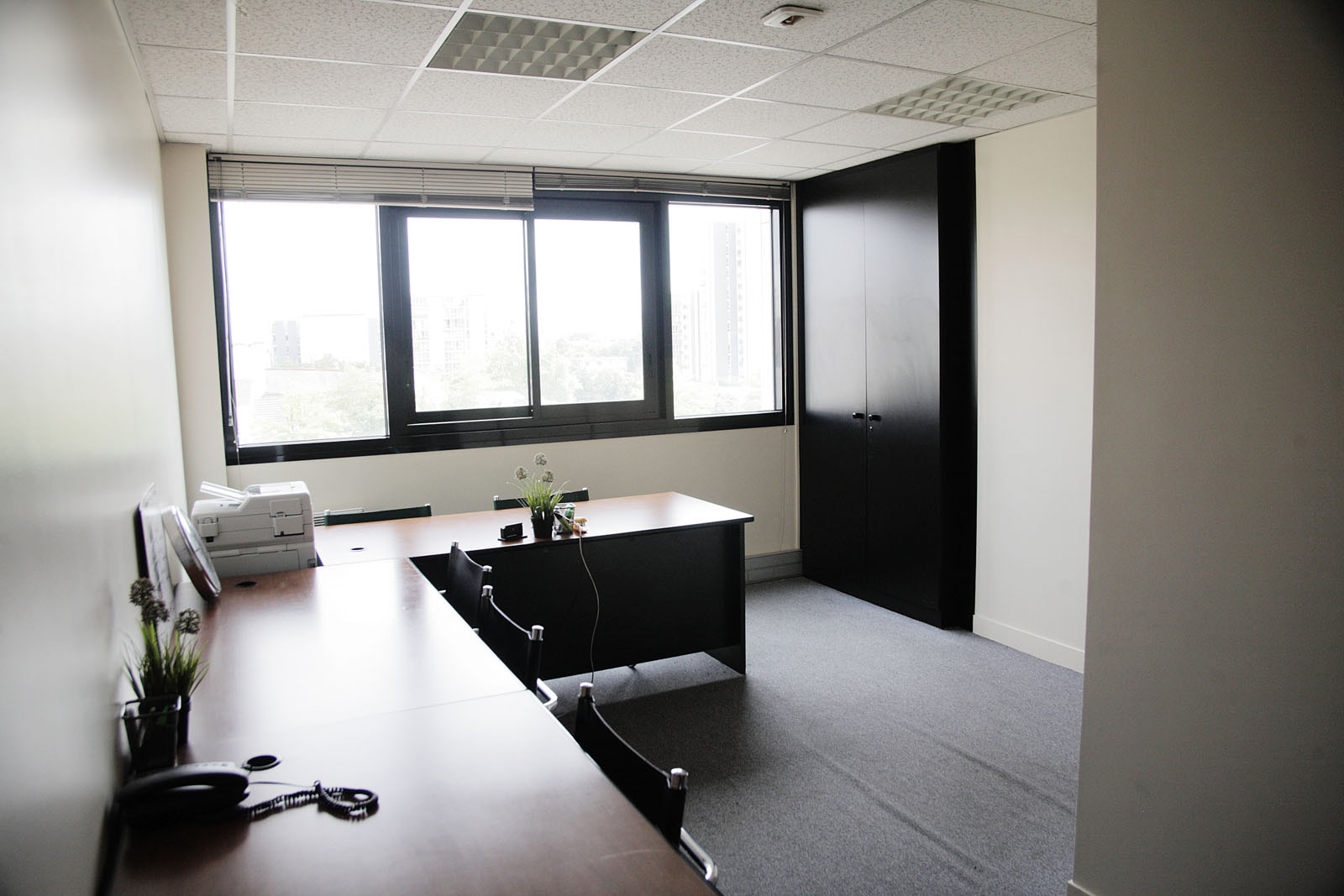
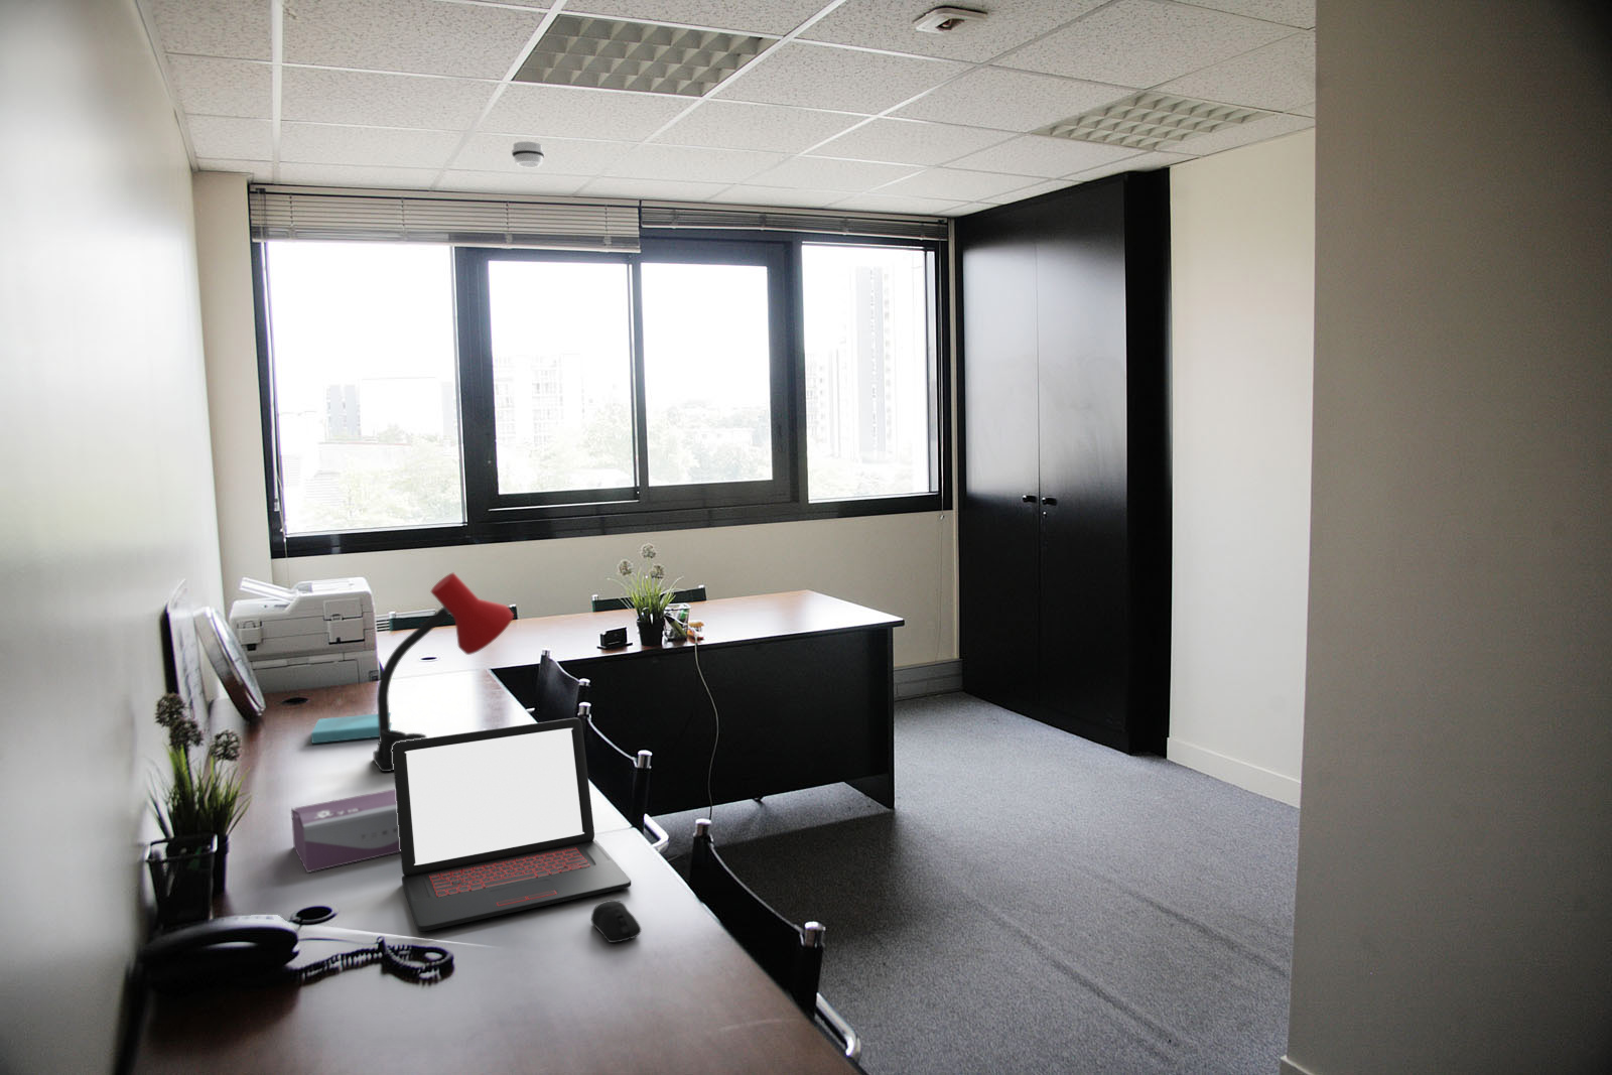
+ book [311,711,393,745]
+ tissue box [290,788,401,873]
+ desk lamp [372,572,515,773]
+ laptop [392,717,632,932]
+ smoke detector [511,142,546,168]
+ computer mouse [590,899,642,944]
